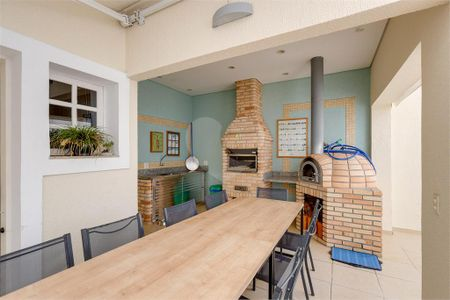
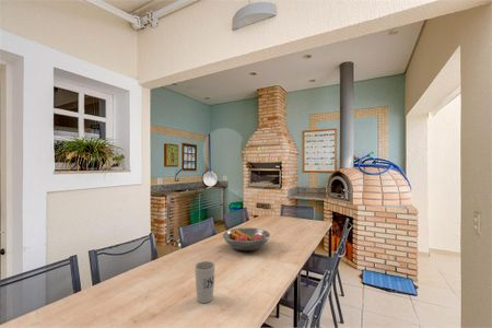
+ cup [194,260,216,304]
+ fruit bowl [222,226,271,251]
